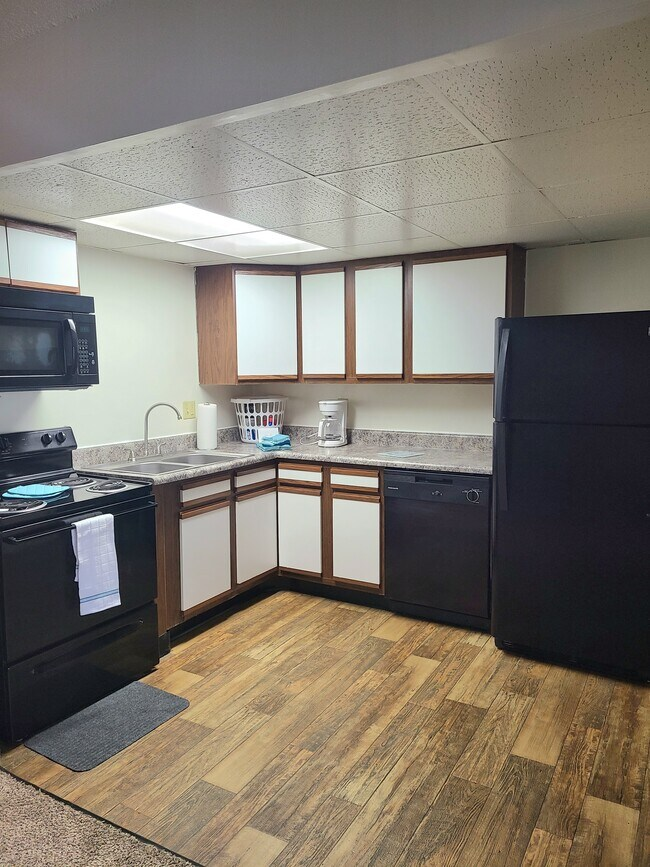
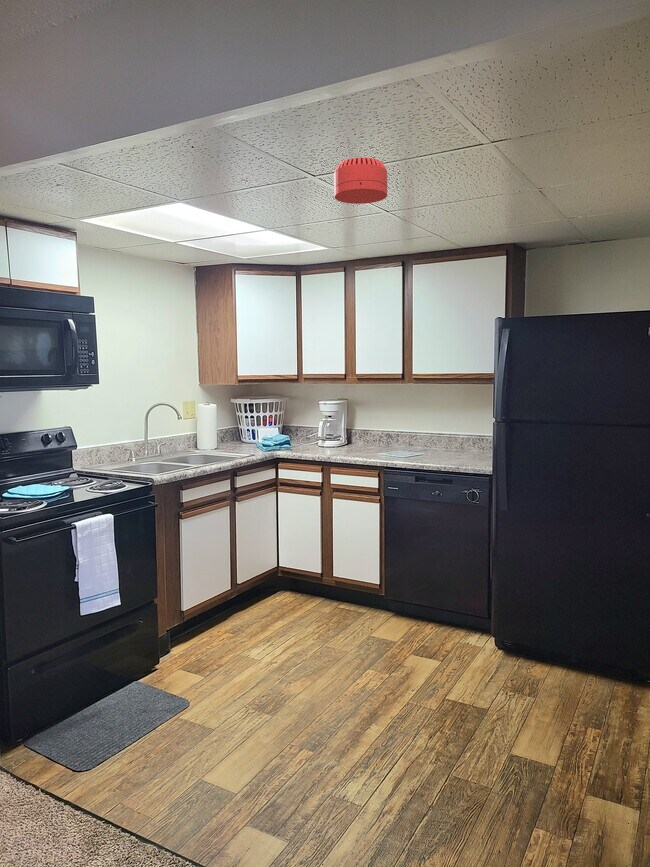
+ smoke detector [333,157,388,205]
